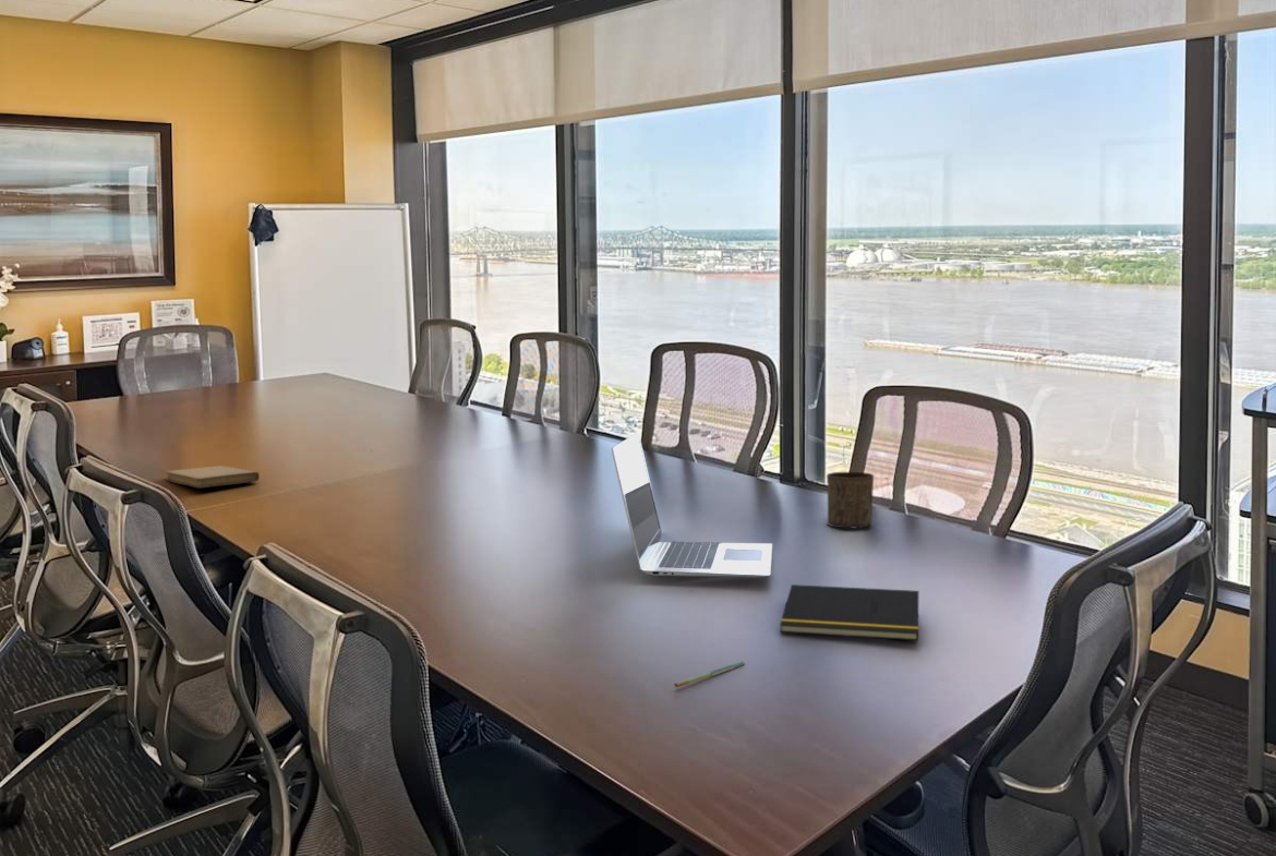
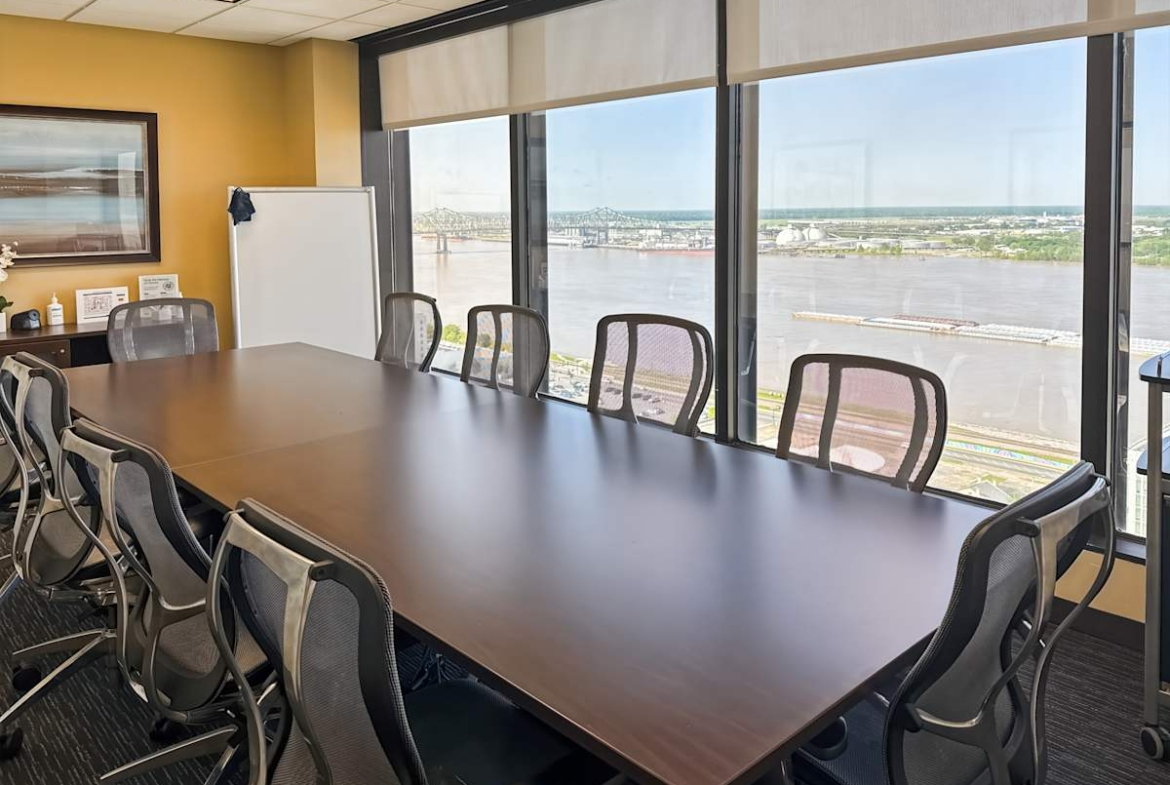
- laptop [611,432,773,579]
- notepad [779,583,920,641]
- notebook [165,465,261,489]
- pen [673,661,746,688]
- cup [826,471,875,529]
